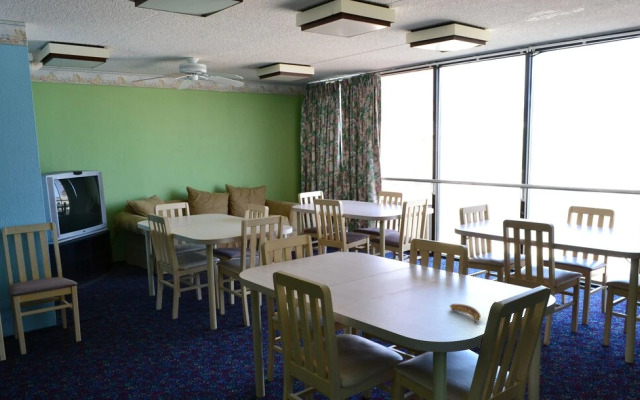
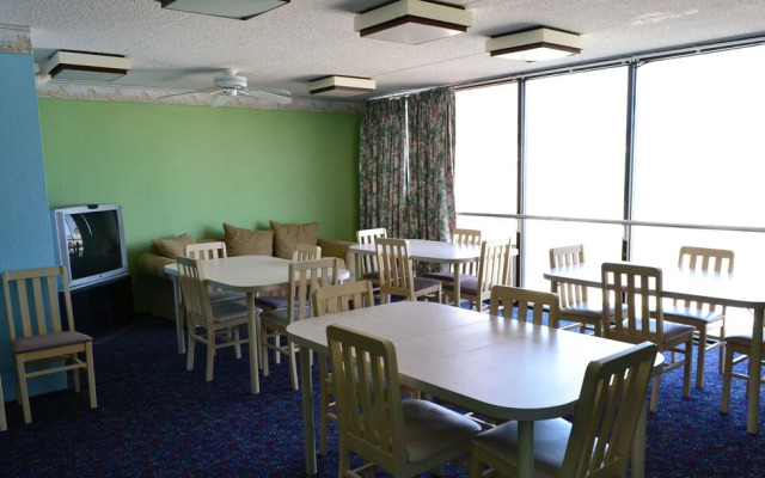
- banana [449,303,482,324]
